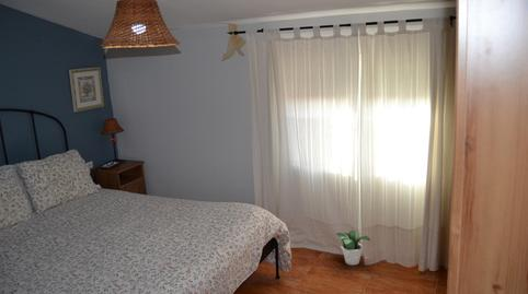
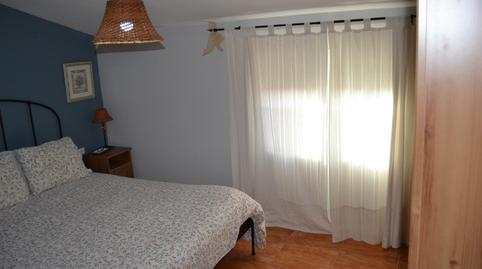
- potted plant [335,230,371,266]
